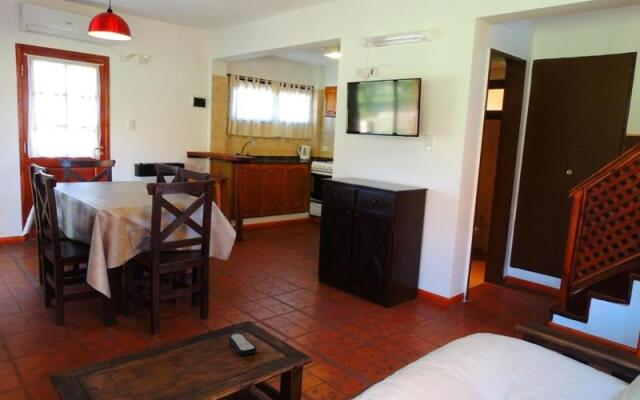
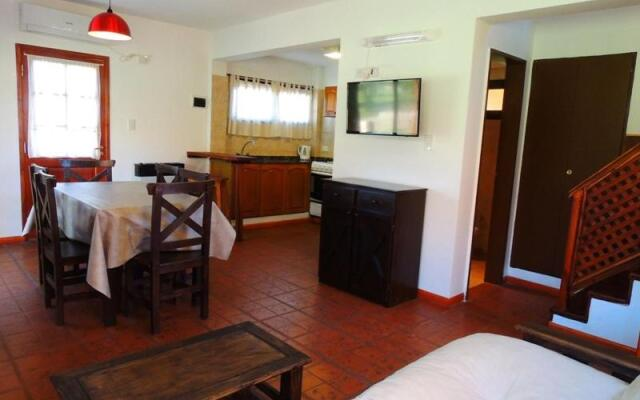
- remote control [228,333,257,356]
